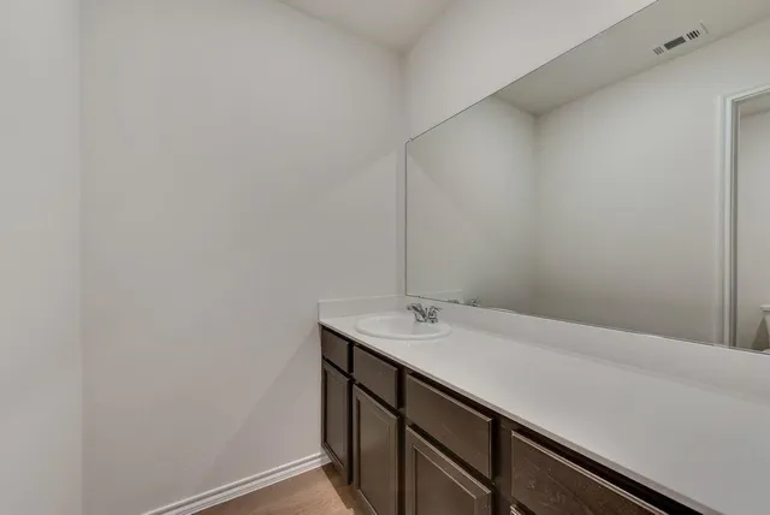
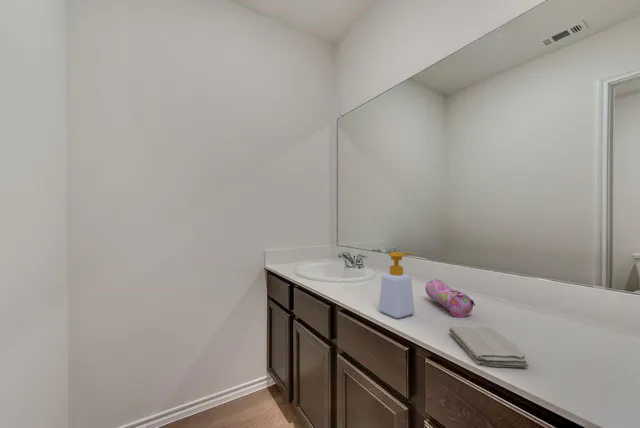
+ washcloth [448,326,530,368]
+ pencil case [424,278,476,319]
+ soap bottle [378,251,415,319]
